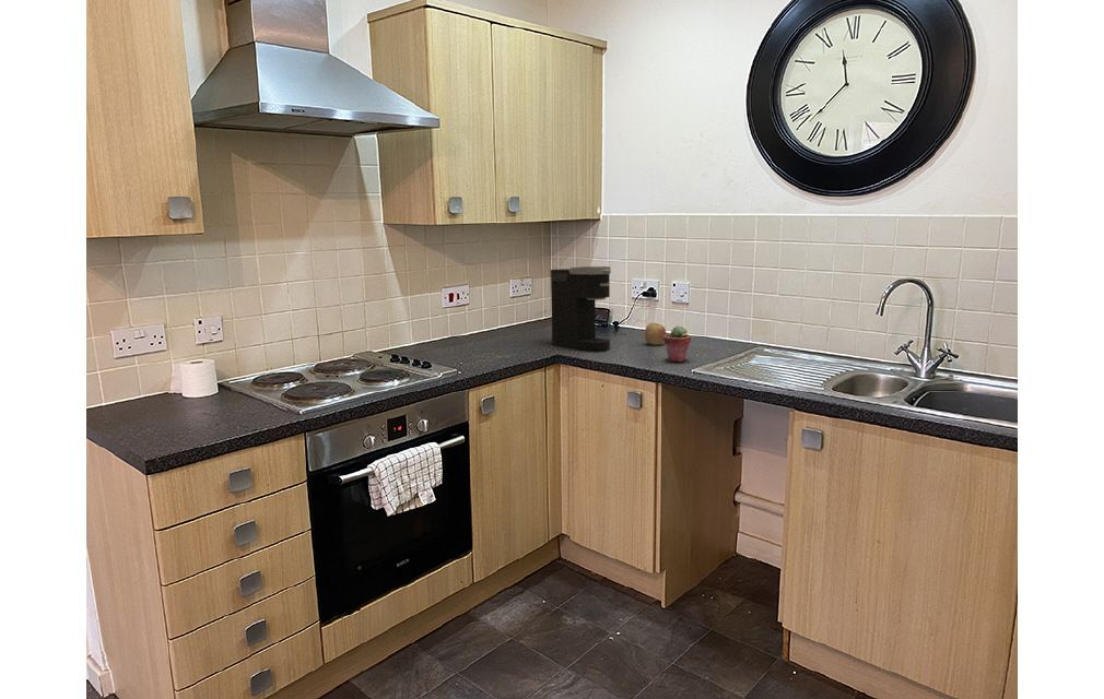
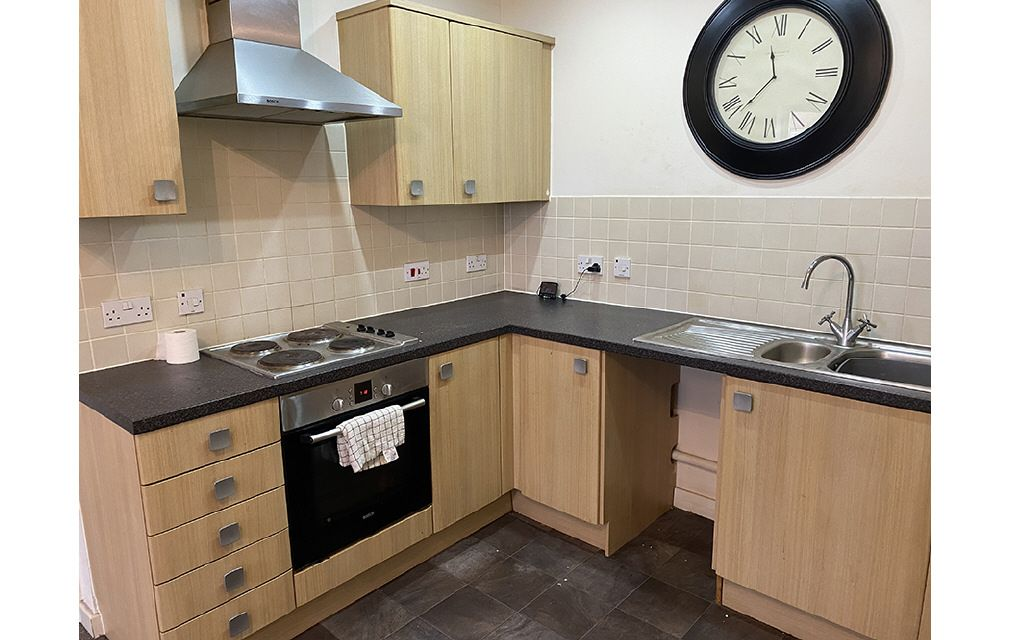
- coffee maker [550,265,612,351]
- apple [644,322,667,346]
- potted succulent [663,324,692,363]
